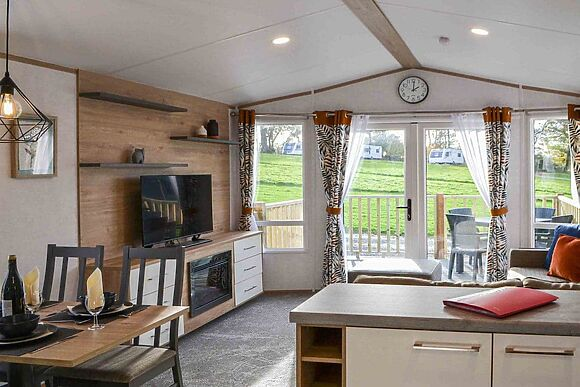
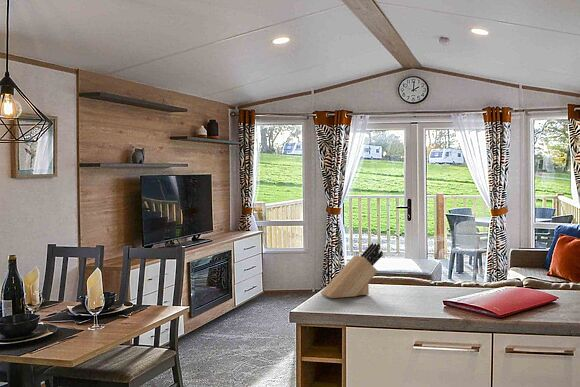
+ knife block [320,242,384,299]
